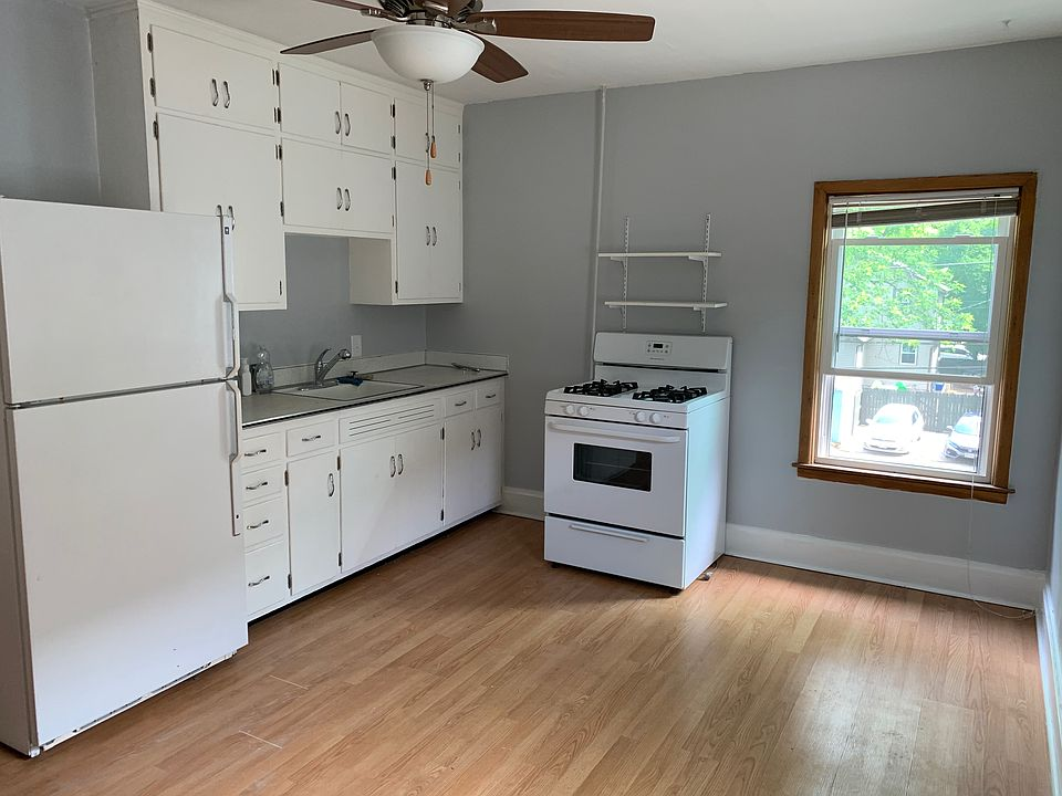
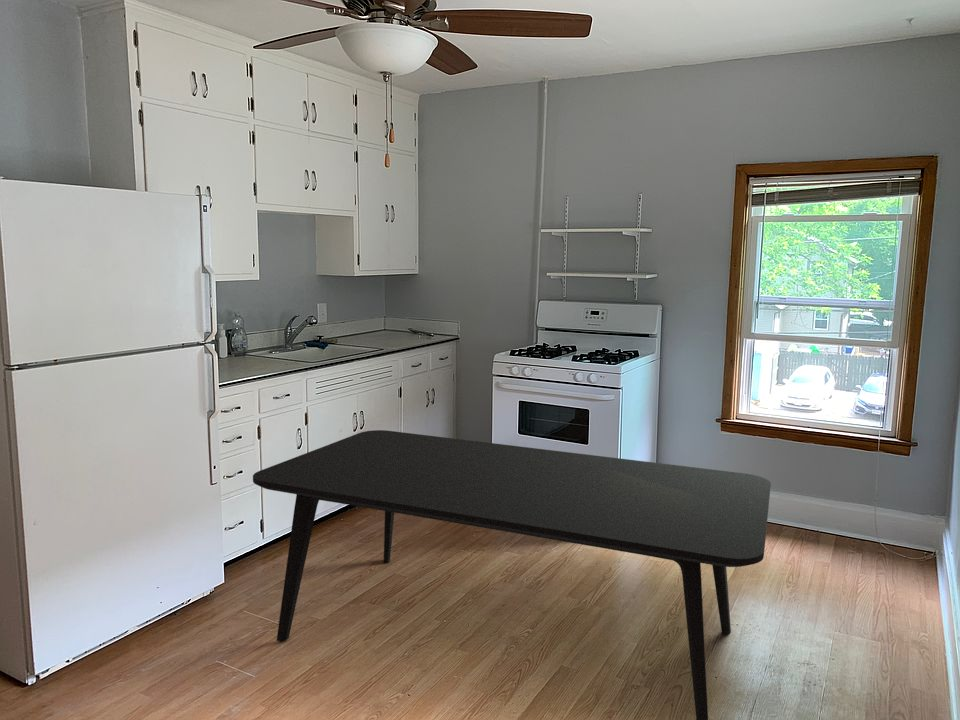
+ dining table [252,429,772,720]
